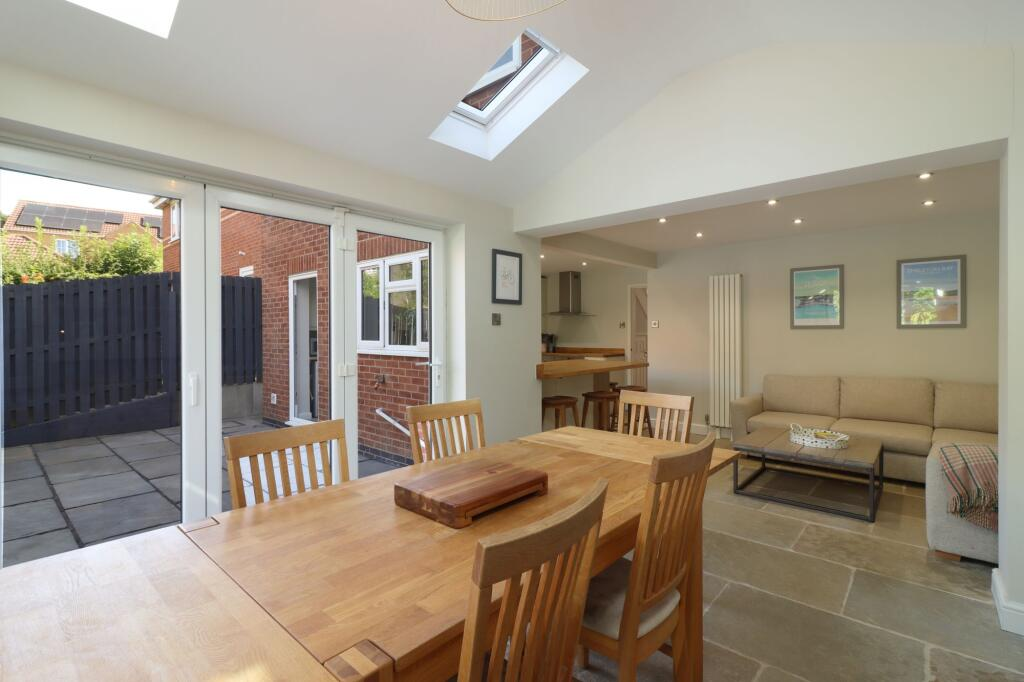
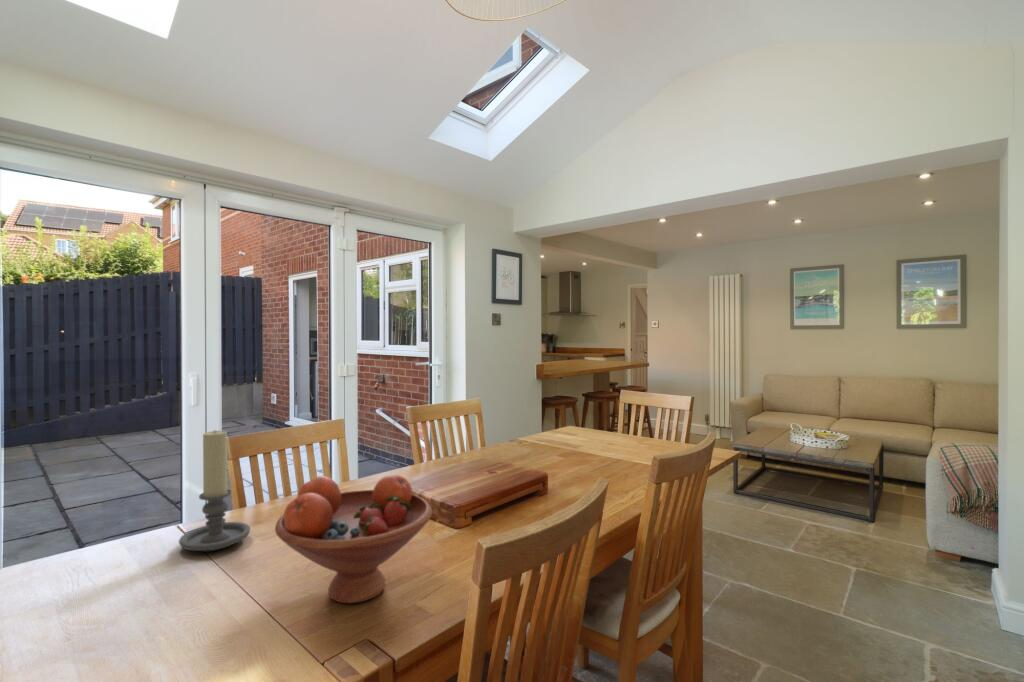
+ fruit bowl [274,474,433,605]
+ candle holder [178,429,251,552]
